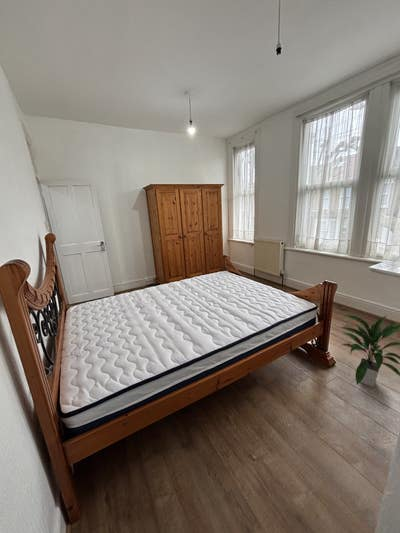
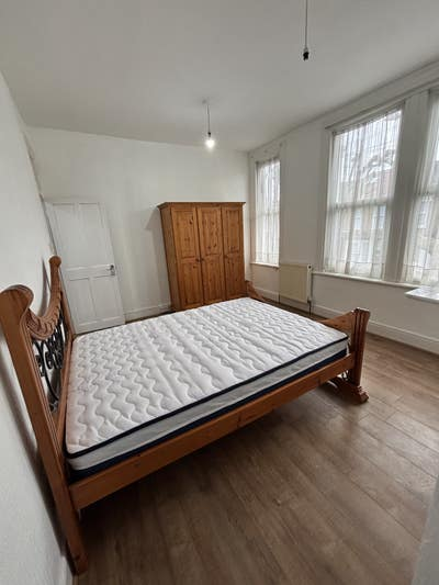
- indoor plant [339,314,400,388]
